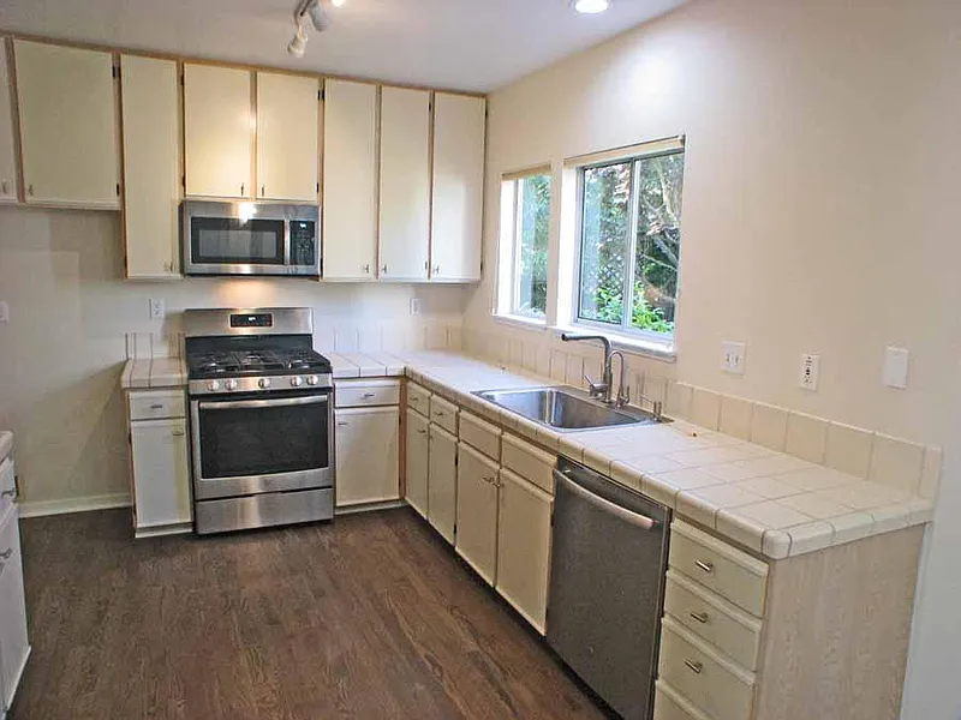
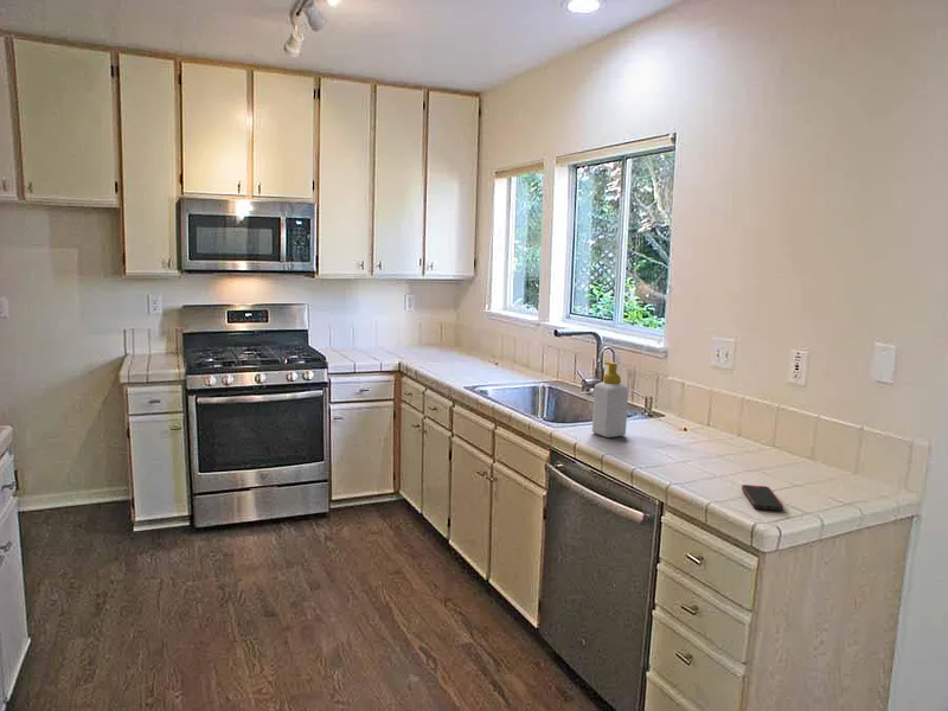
+ soap bottle [591,360,629,438]
+ smartphone [741,483,784,512]
